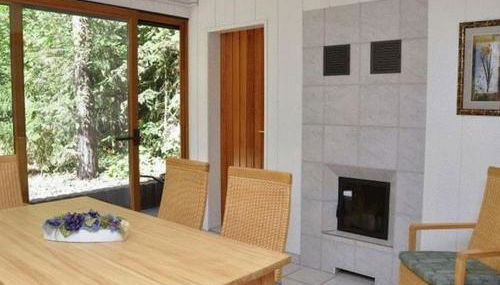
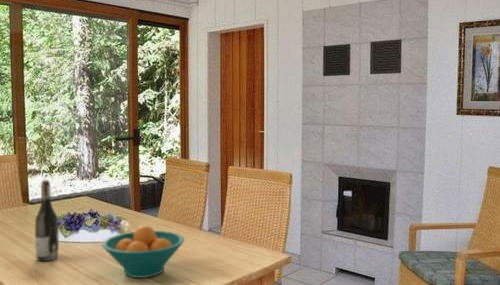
+ wine bottle [34,179,60,262]
+ fruit bowl [101,225,185,279]
